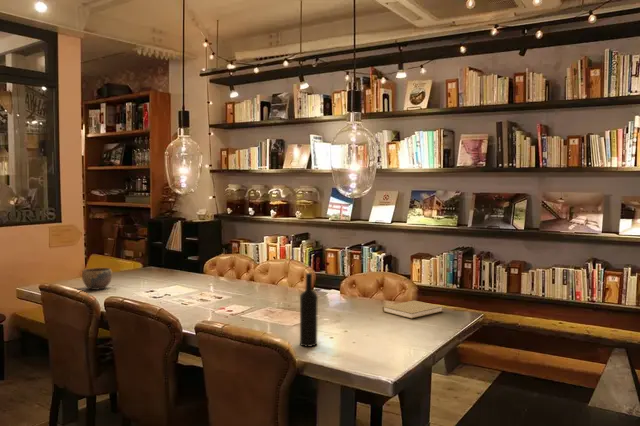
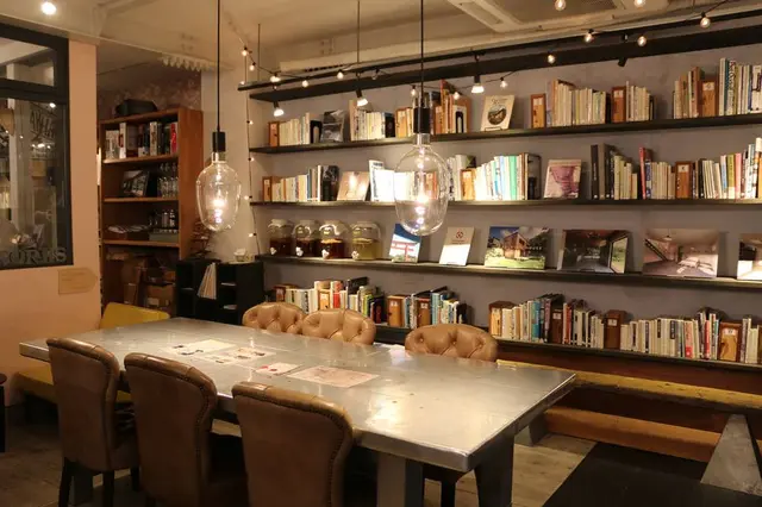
- wine bottle [299,272,319,348]
- book [381,300,444,320]
- bowl [81,267,113,291]
